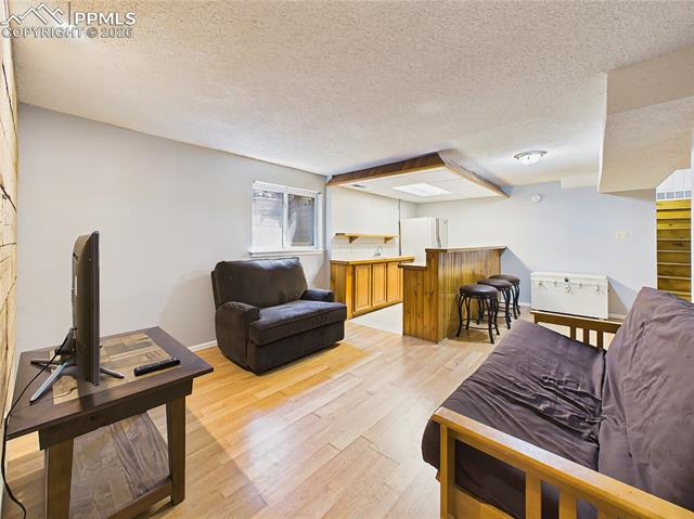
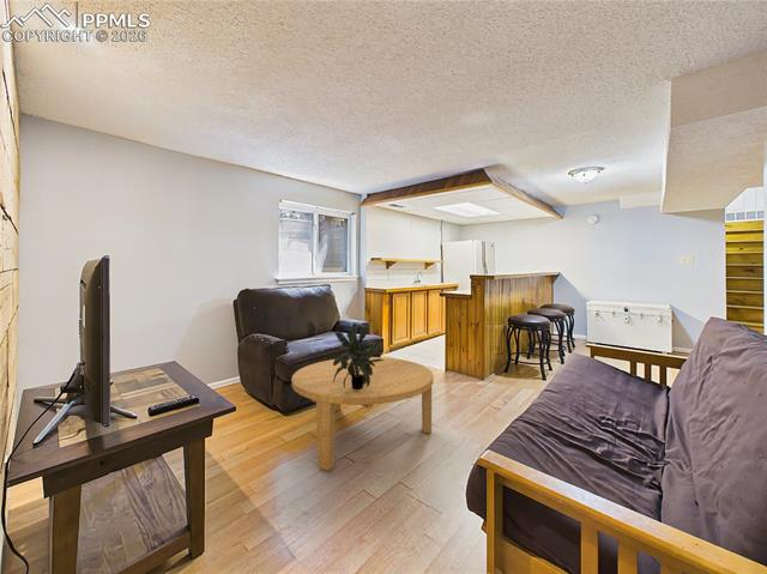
+ potted plant [333,321,385,389]
+ coffee table [290,356,435,472]
